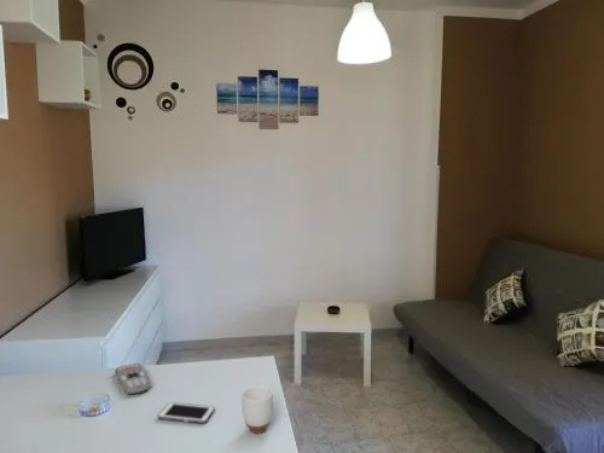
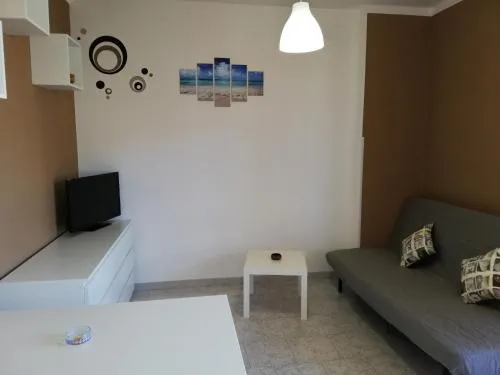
- cell phone [157,401,216,425]
- mug [240,384,274,435]
- remote control [114,362,151,395]
